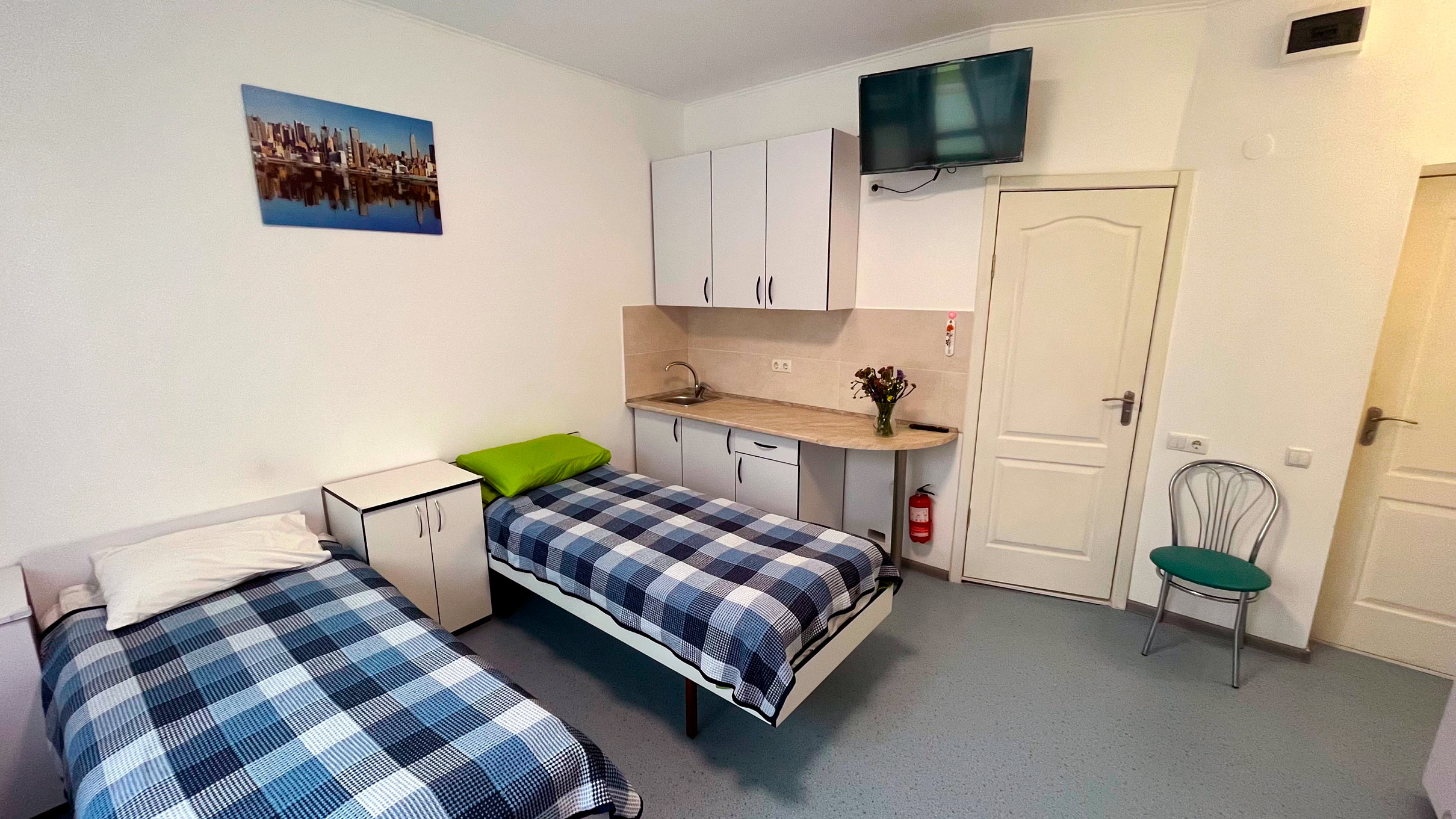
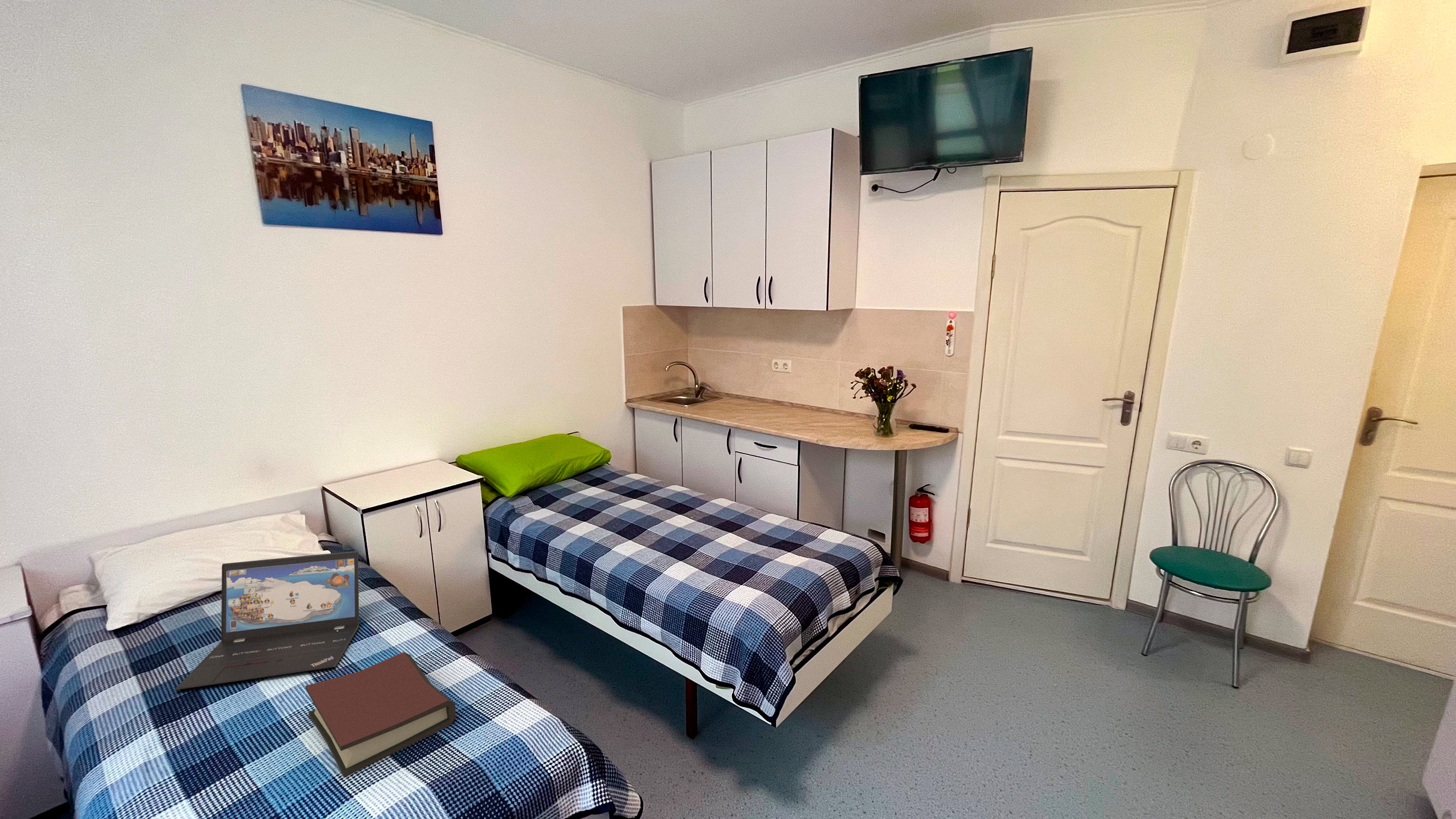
+ laptop [174,550,360,691]
+ hardback book [305,652,456,778]
